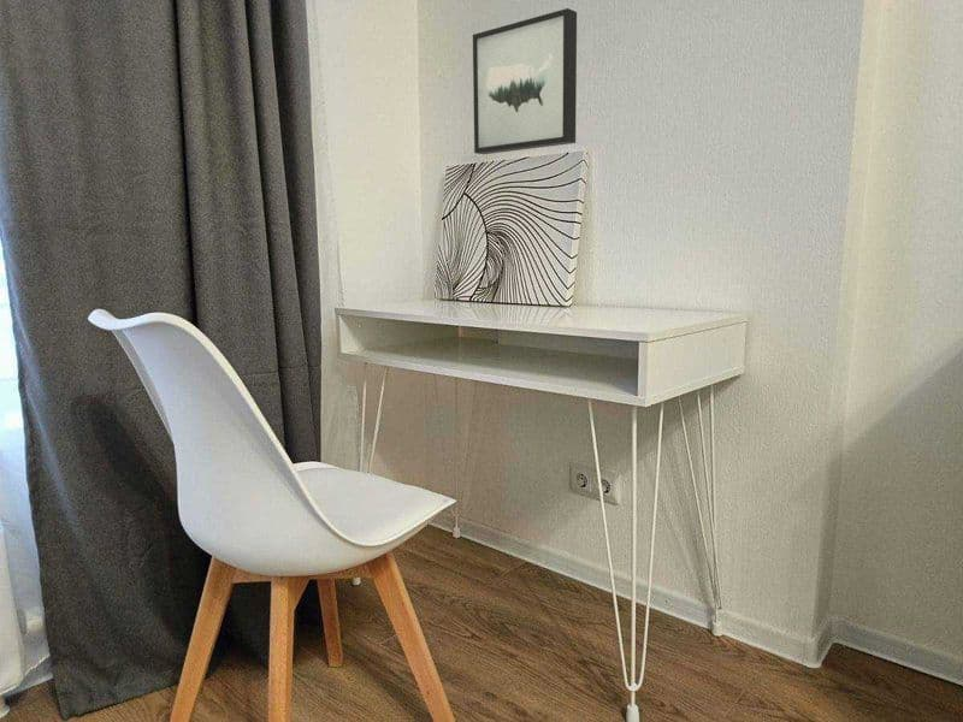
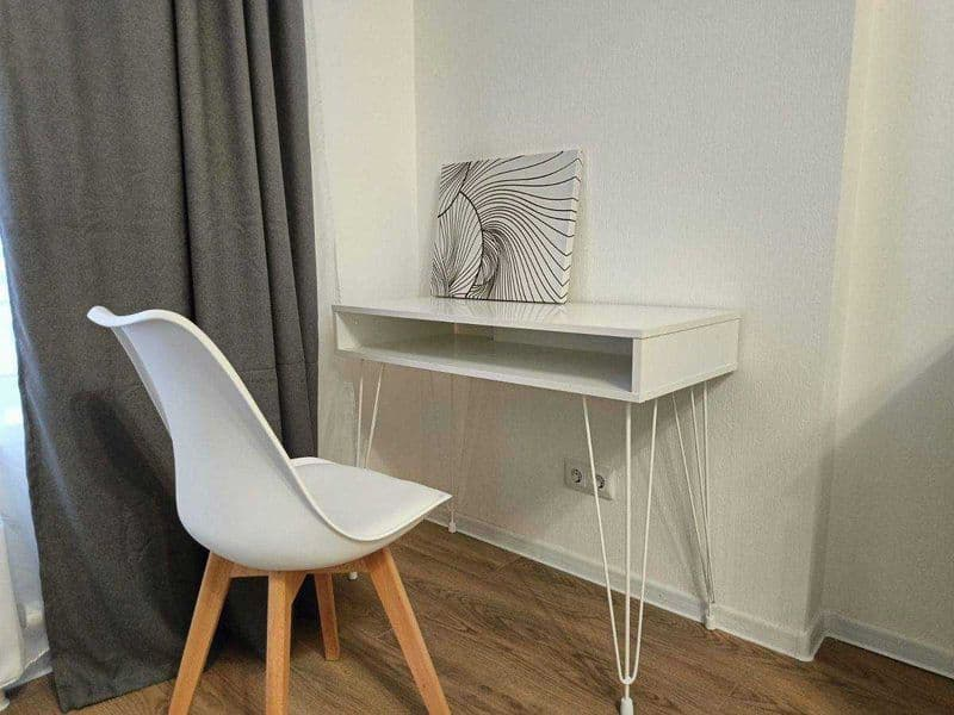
- wall art [472,7,578,155]
